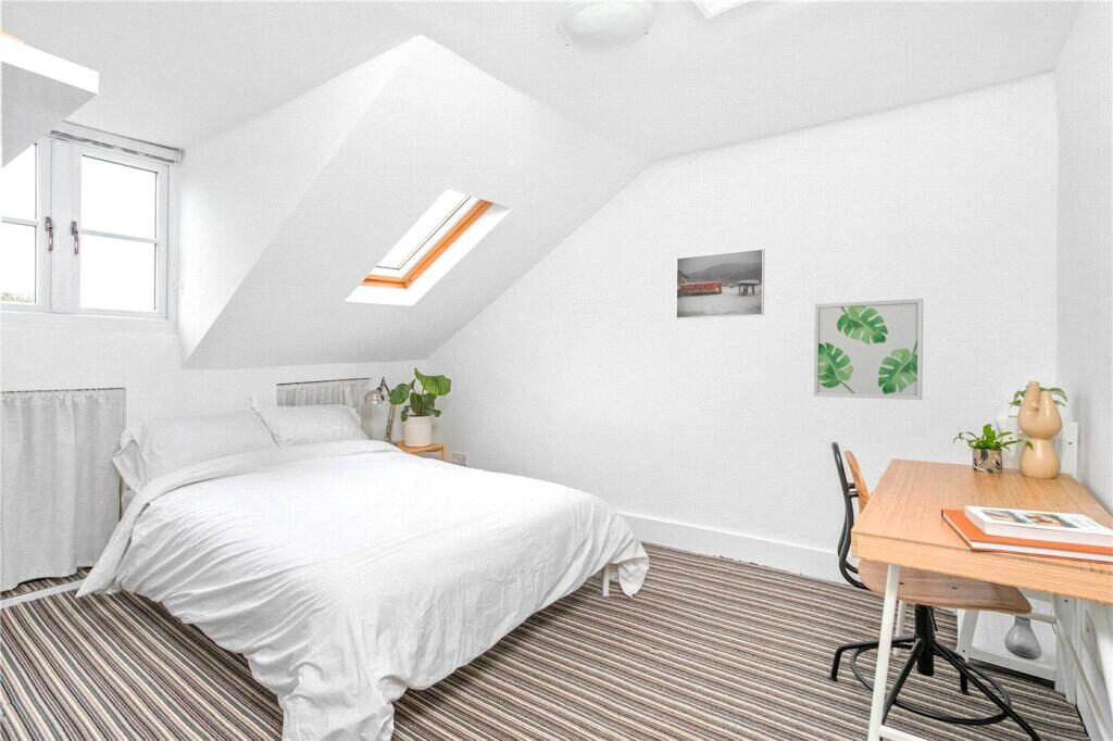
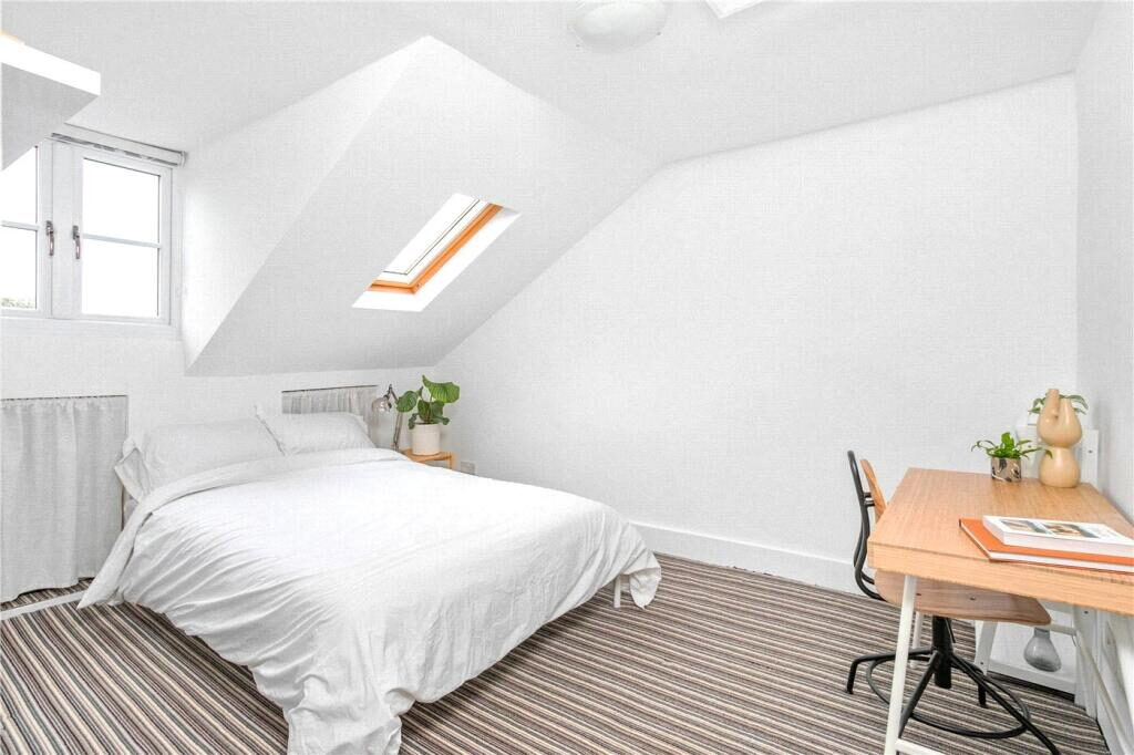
- wall art [813,298,924,401]
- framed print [675,248,765,321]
